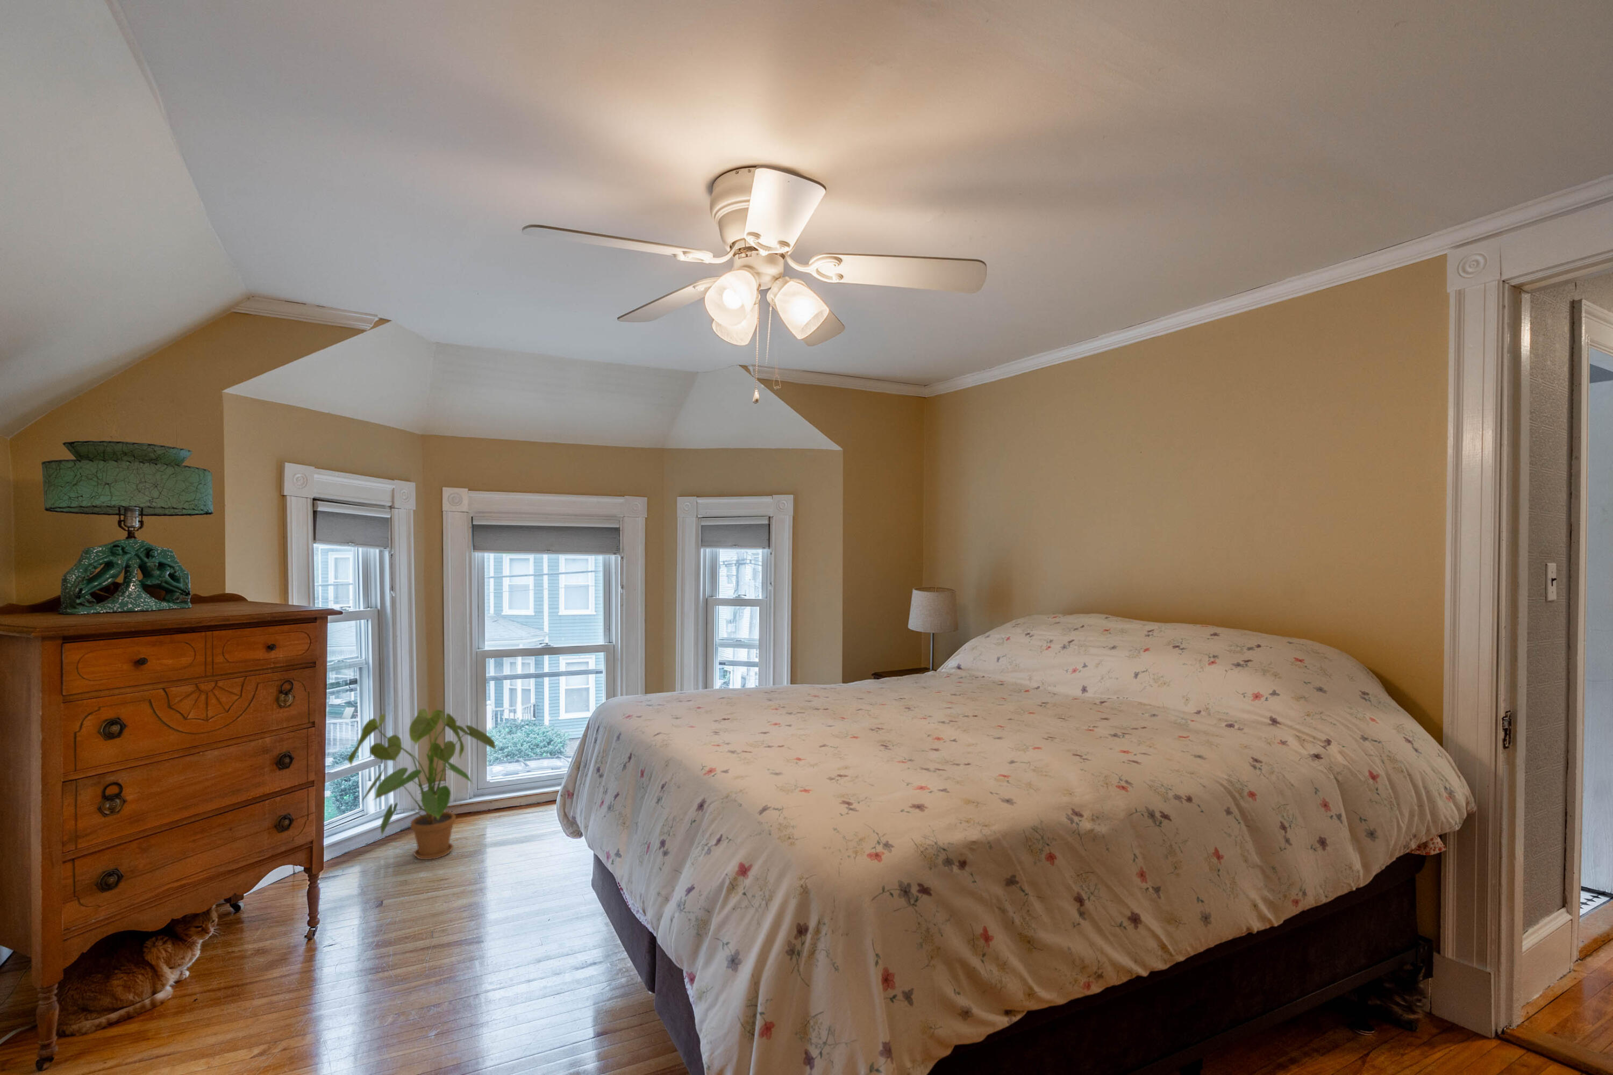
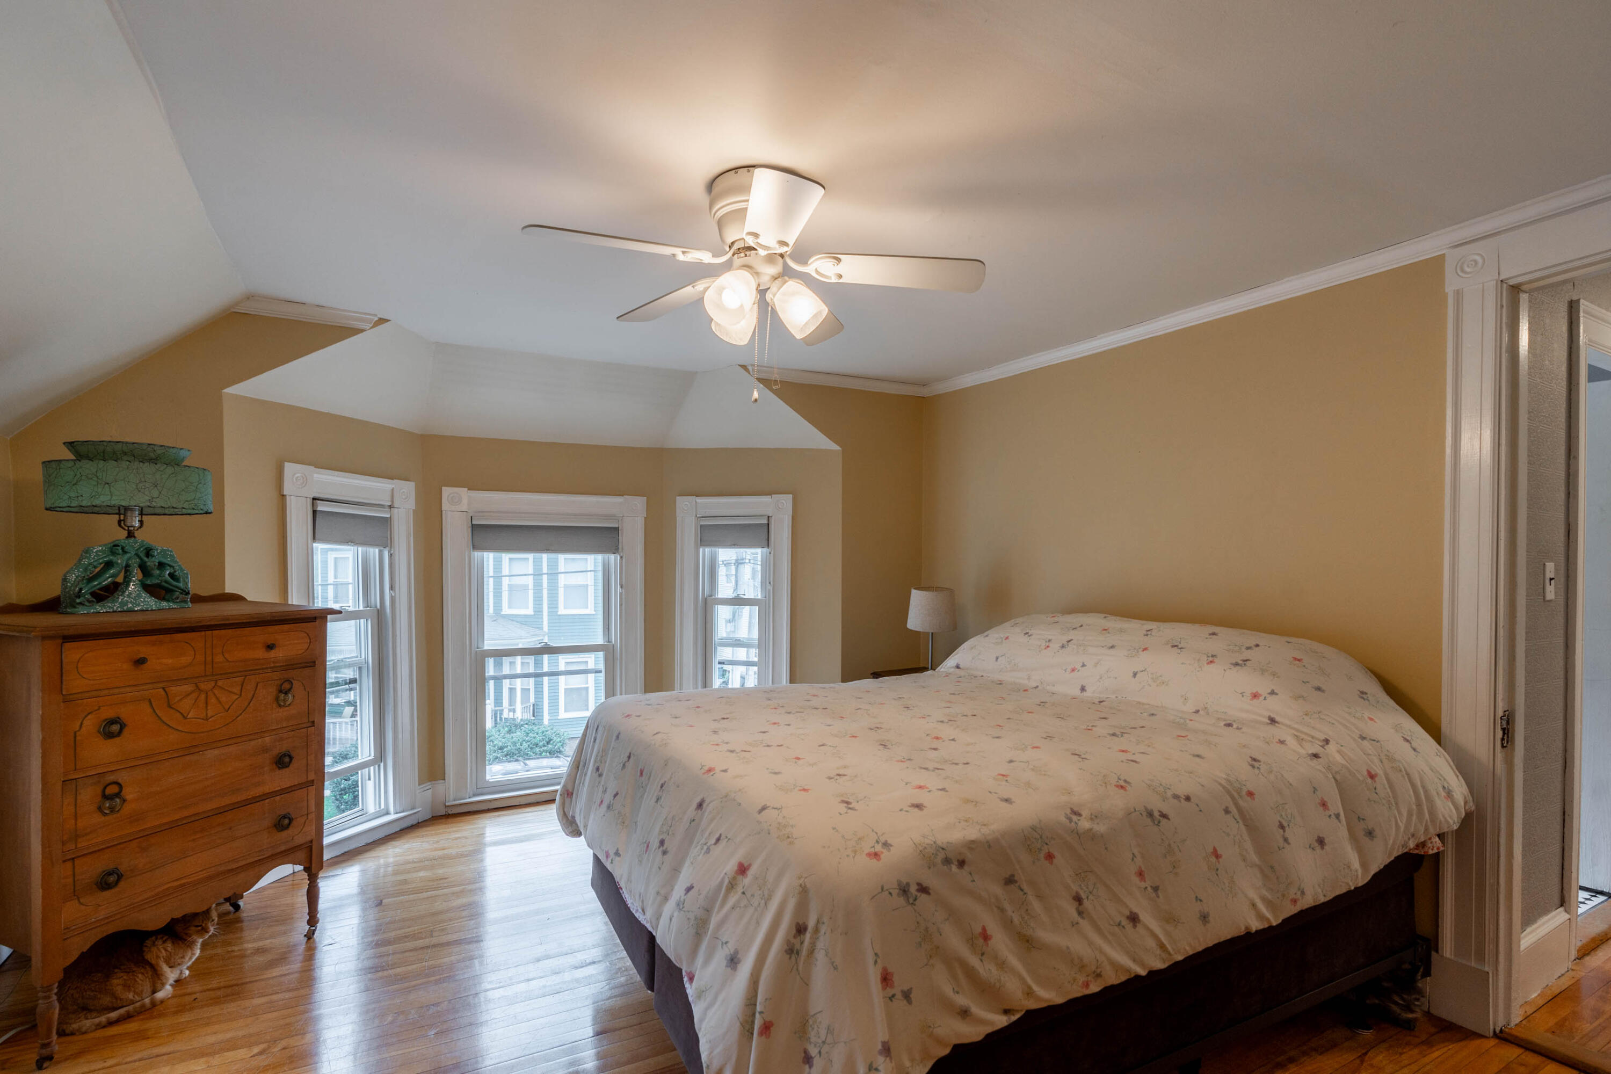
- house plant [347,708,499,860]
